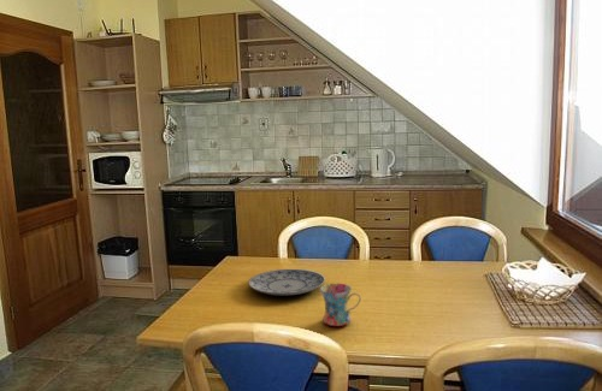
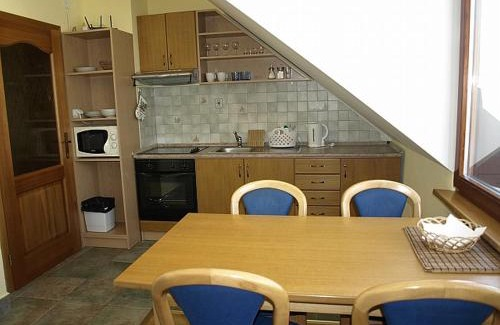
- mug [319,283,362,327]
- plate [247,268,326,296]
